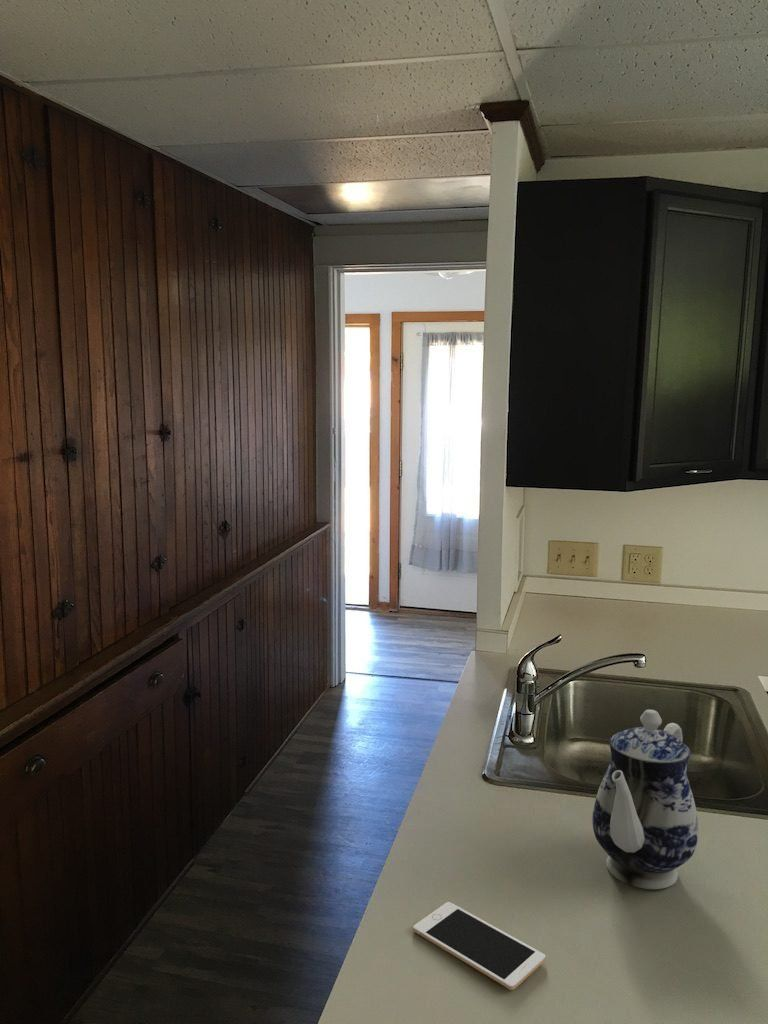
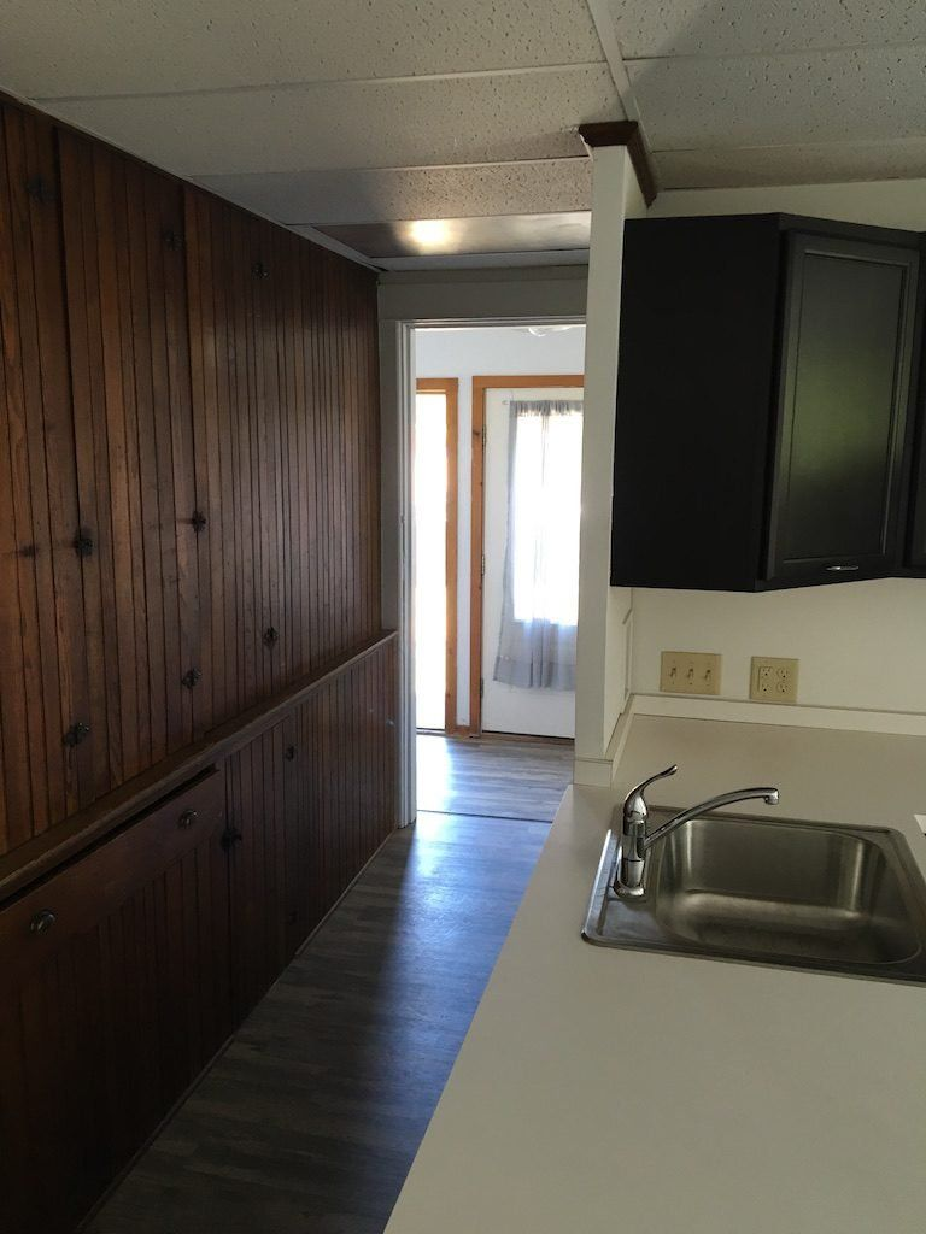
- teapot [591,709,699,890]
- cell phone [412,901,546,991]
